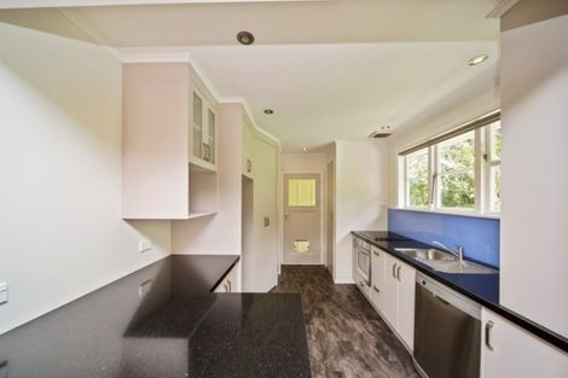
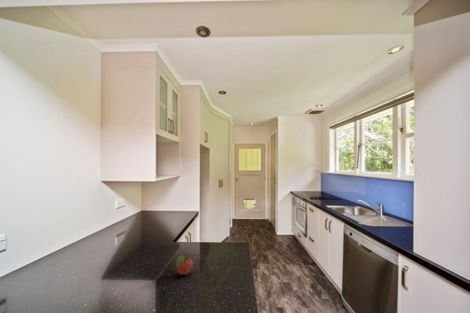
+ fruit [175,253,194,276]
